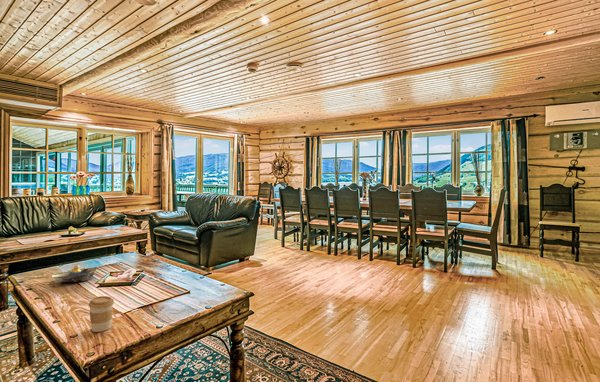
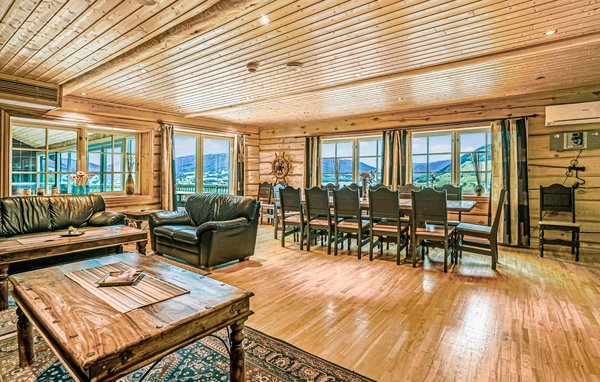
- coffee cup [88,295,115,333]
- decorative bowl [50,263,97,283]
